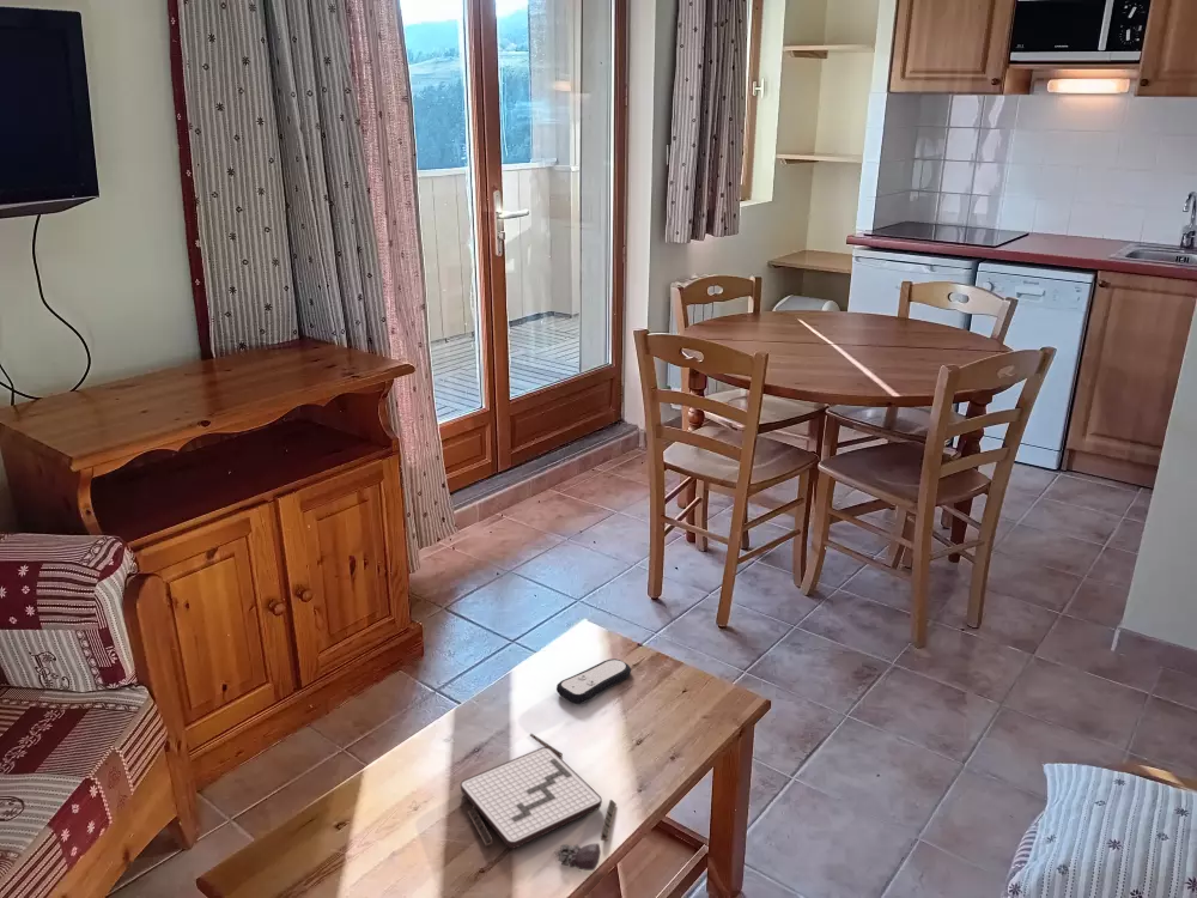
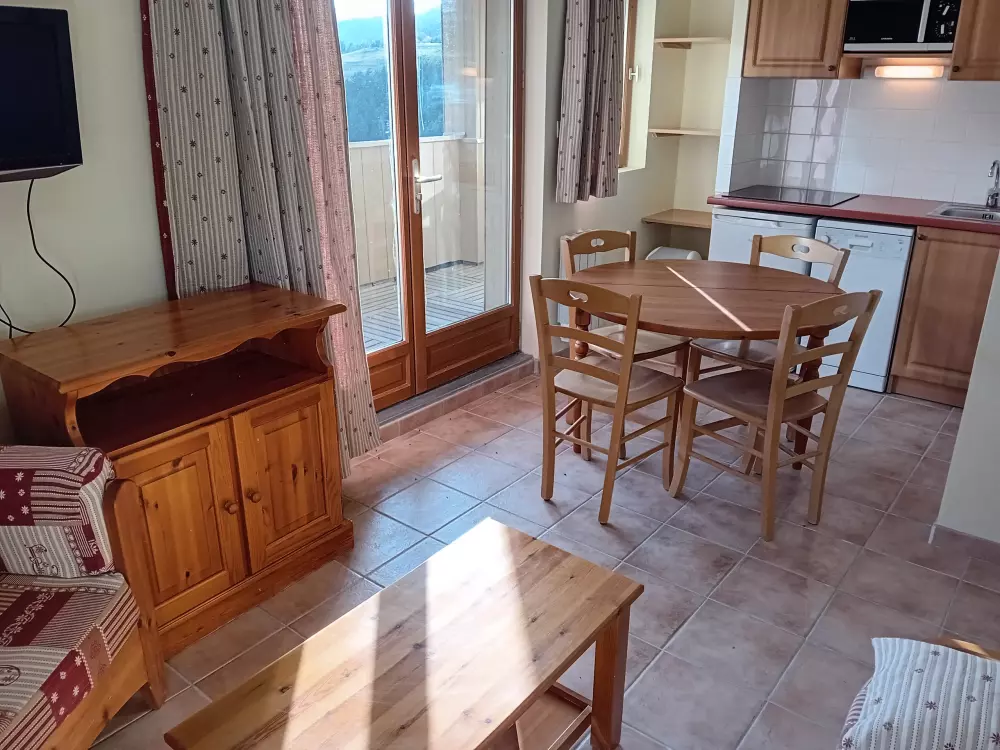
- board game [460,733,618,875]
- remote control [555,657,632,705]
